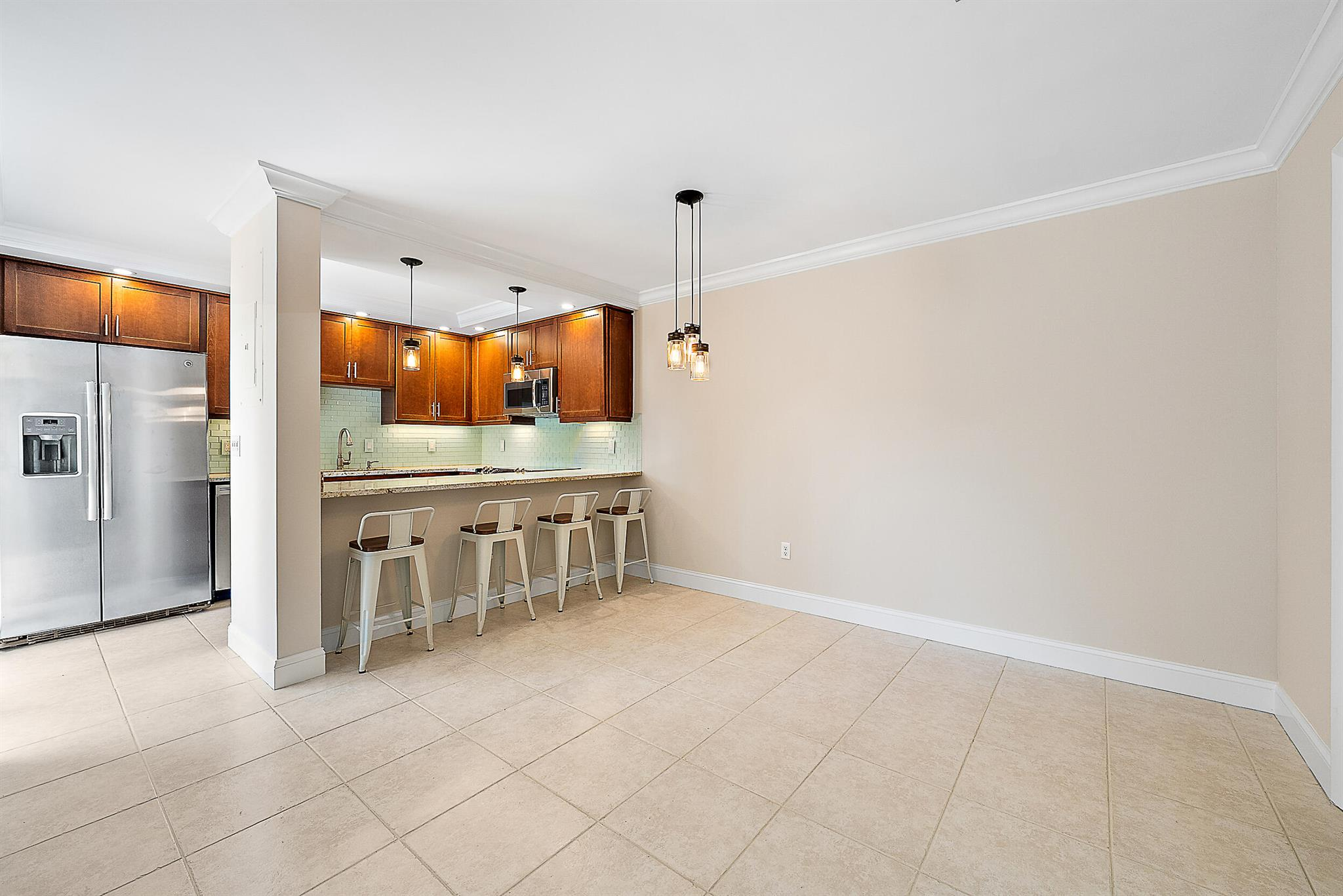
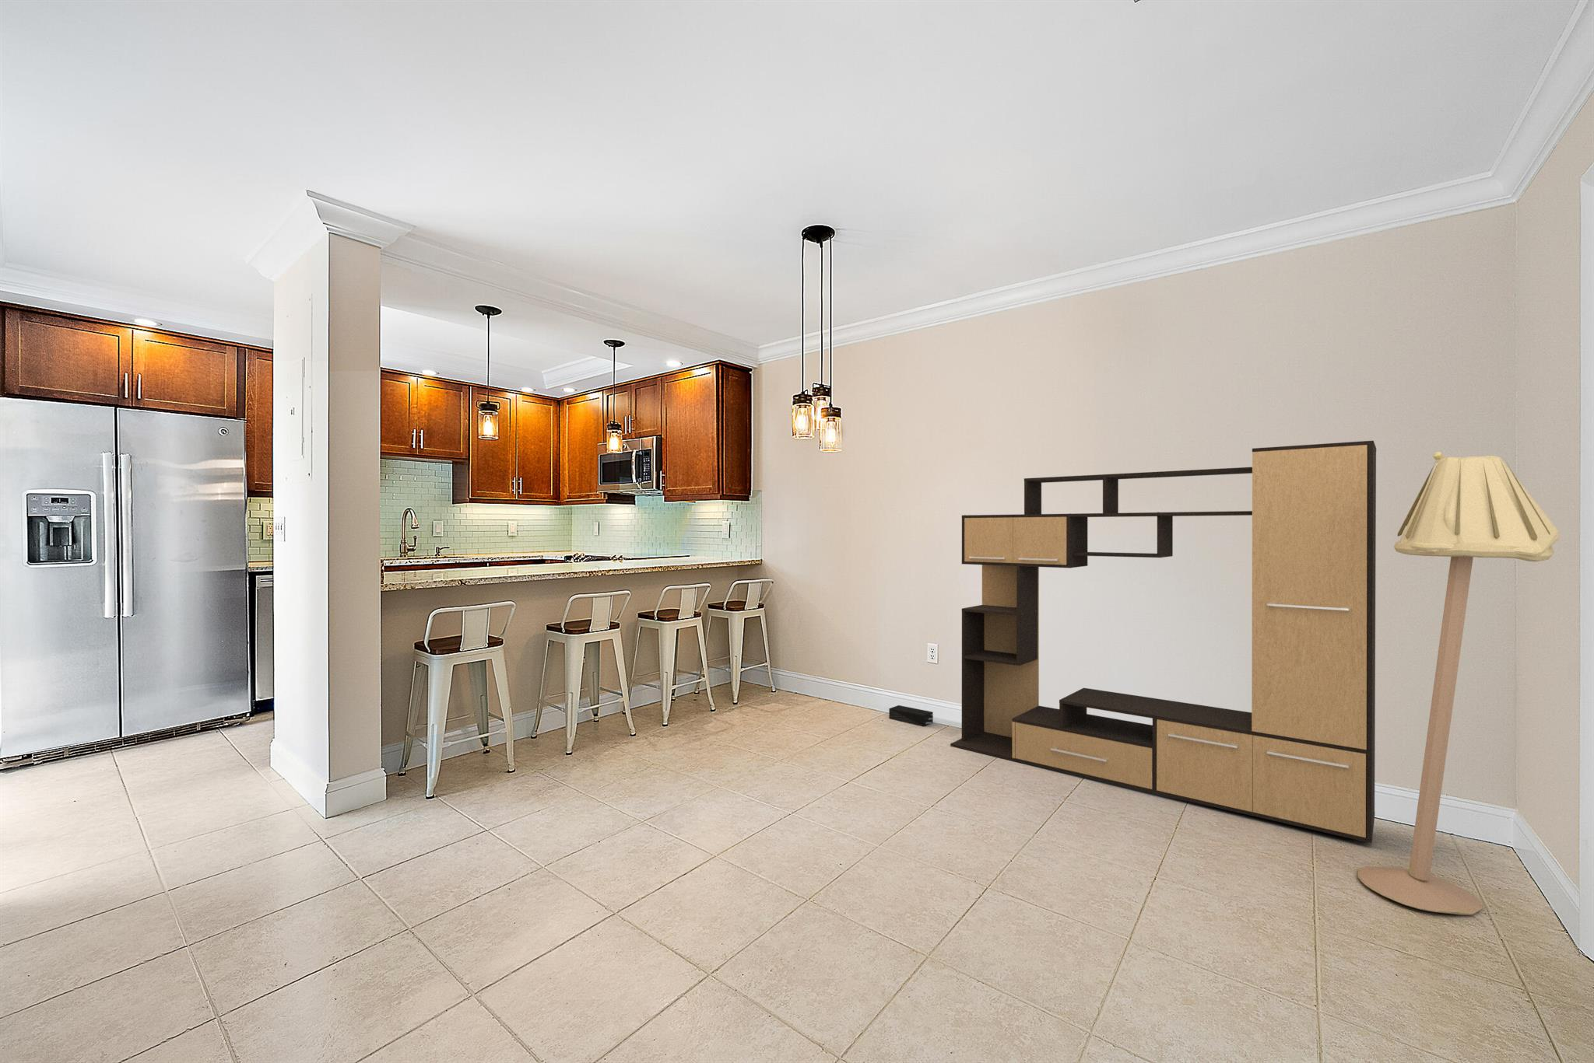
+ speaker [888,705,934,727]
+ floor lamp [1357,451,1561,916]
+ media console [950,440,1377,844]
